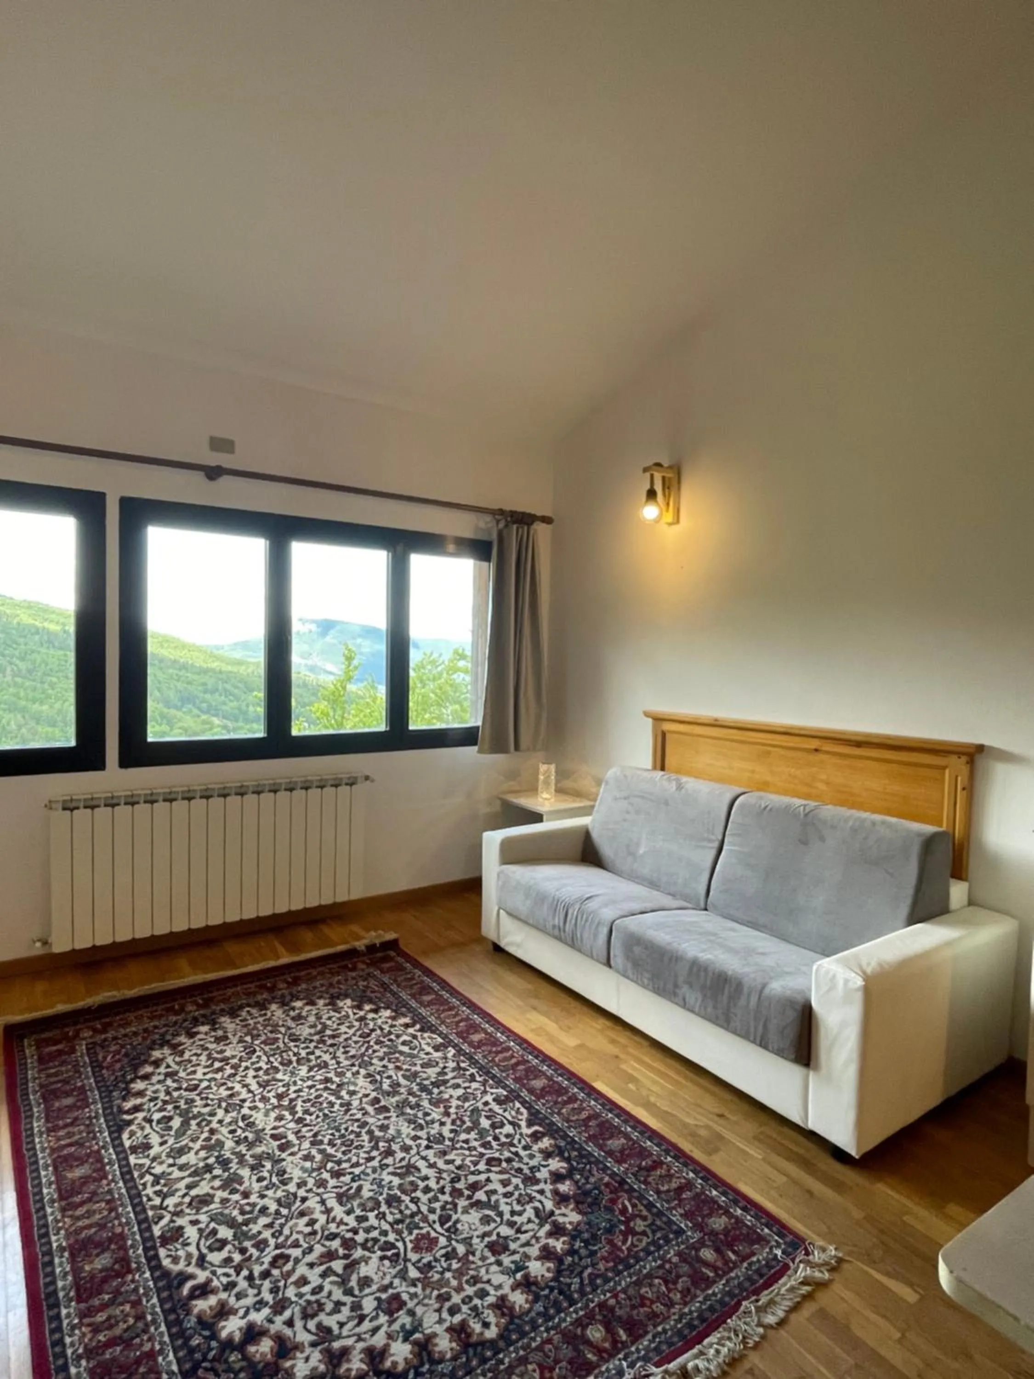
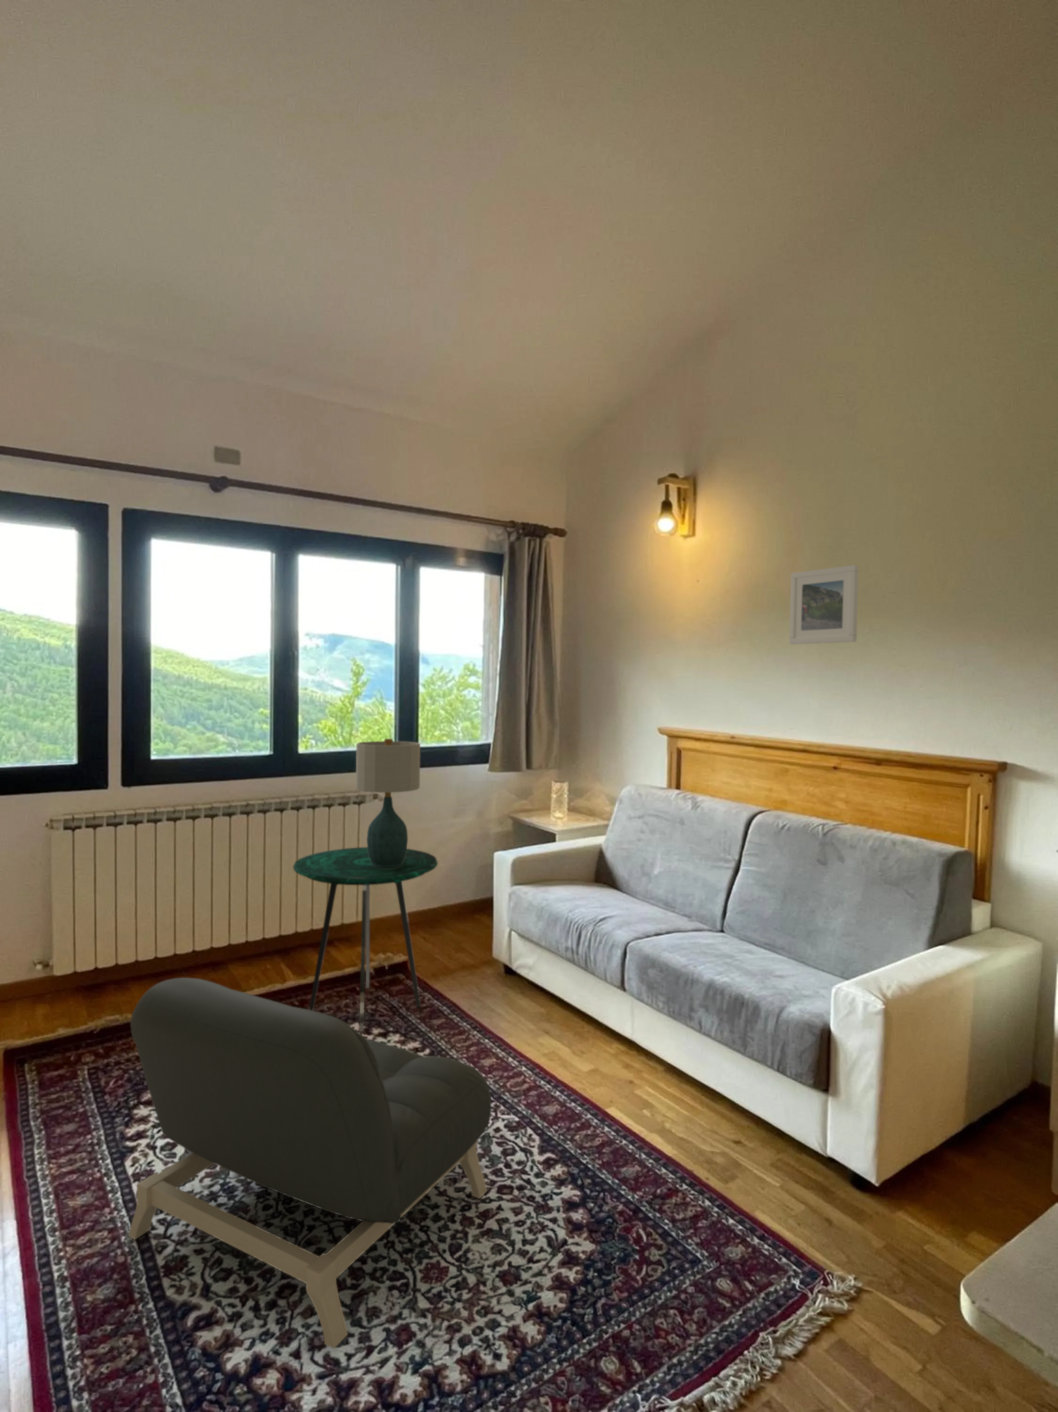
+ side table [292,847,438,1032]
+ armchair [128,977,492,1350]
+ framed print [789,565,859,645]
+ table lamp [356,738,421,868]
